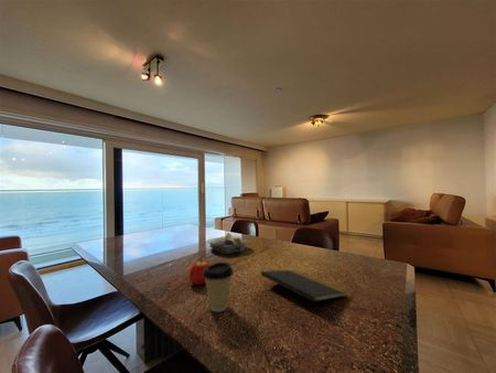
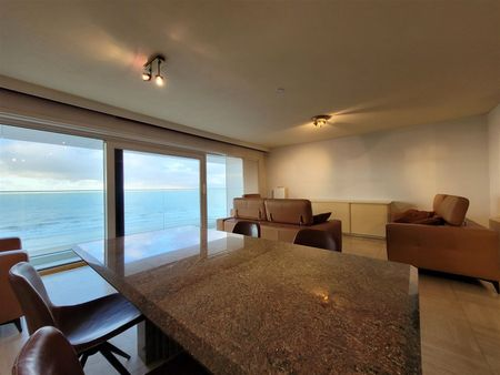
- coffee cup [203,260,235,313]
- decorative bowl [206,232,249,255]
- fruit [188,259,212,286]
- notepad [260,269,348,316]
